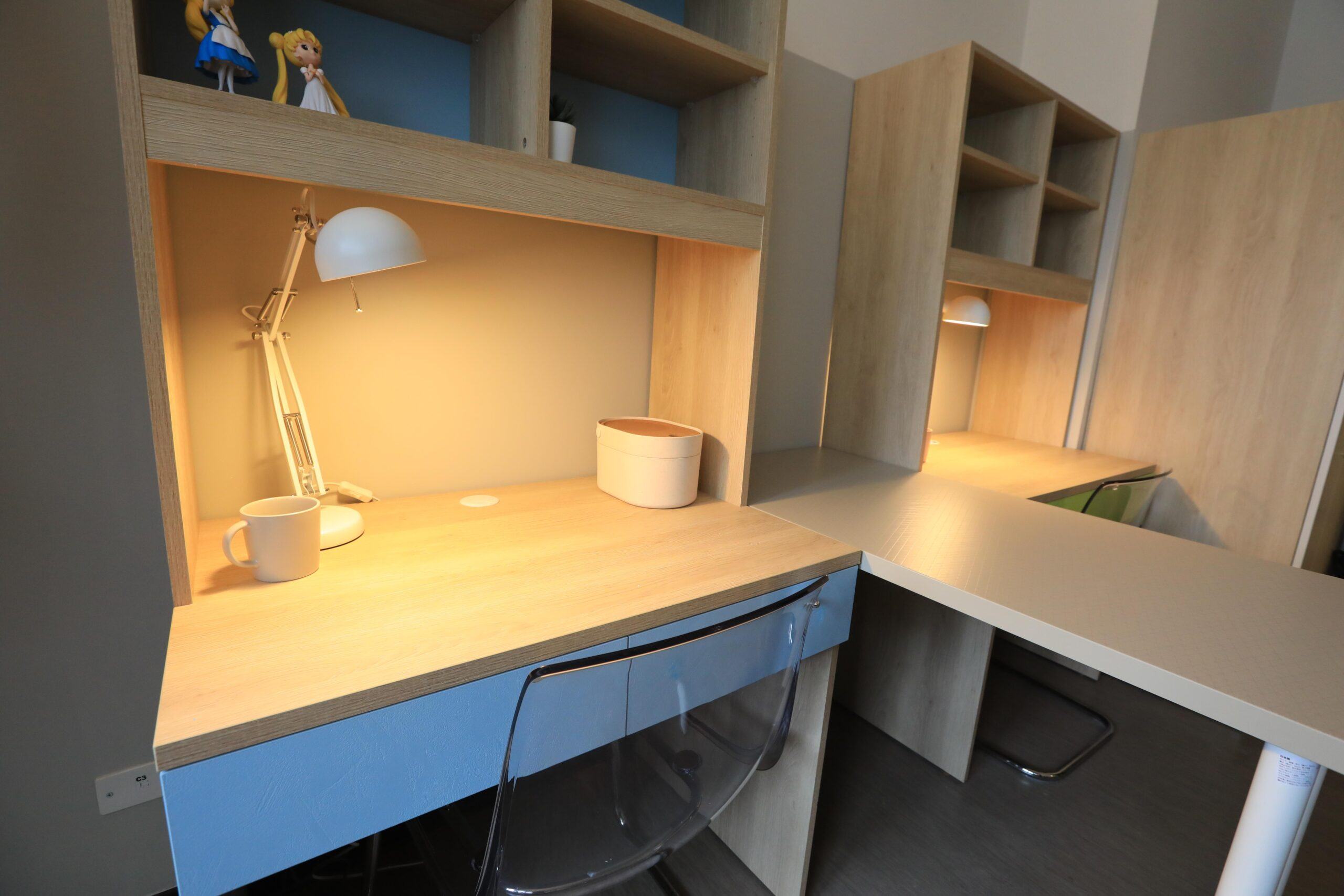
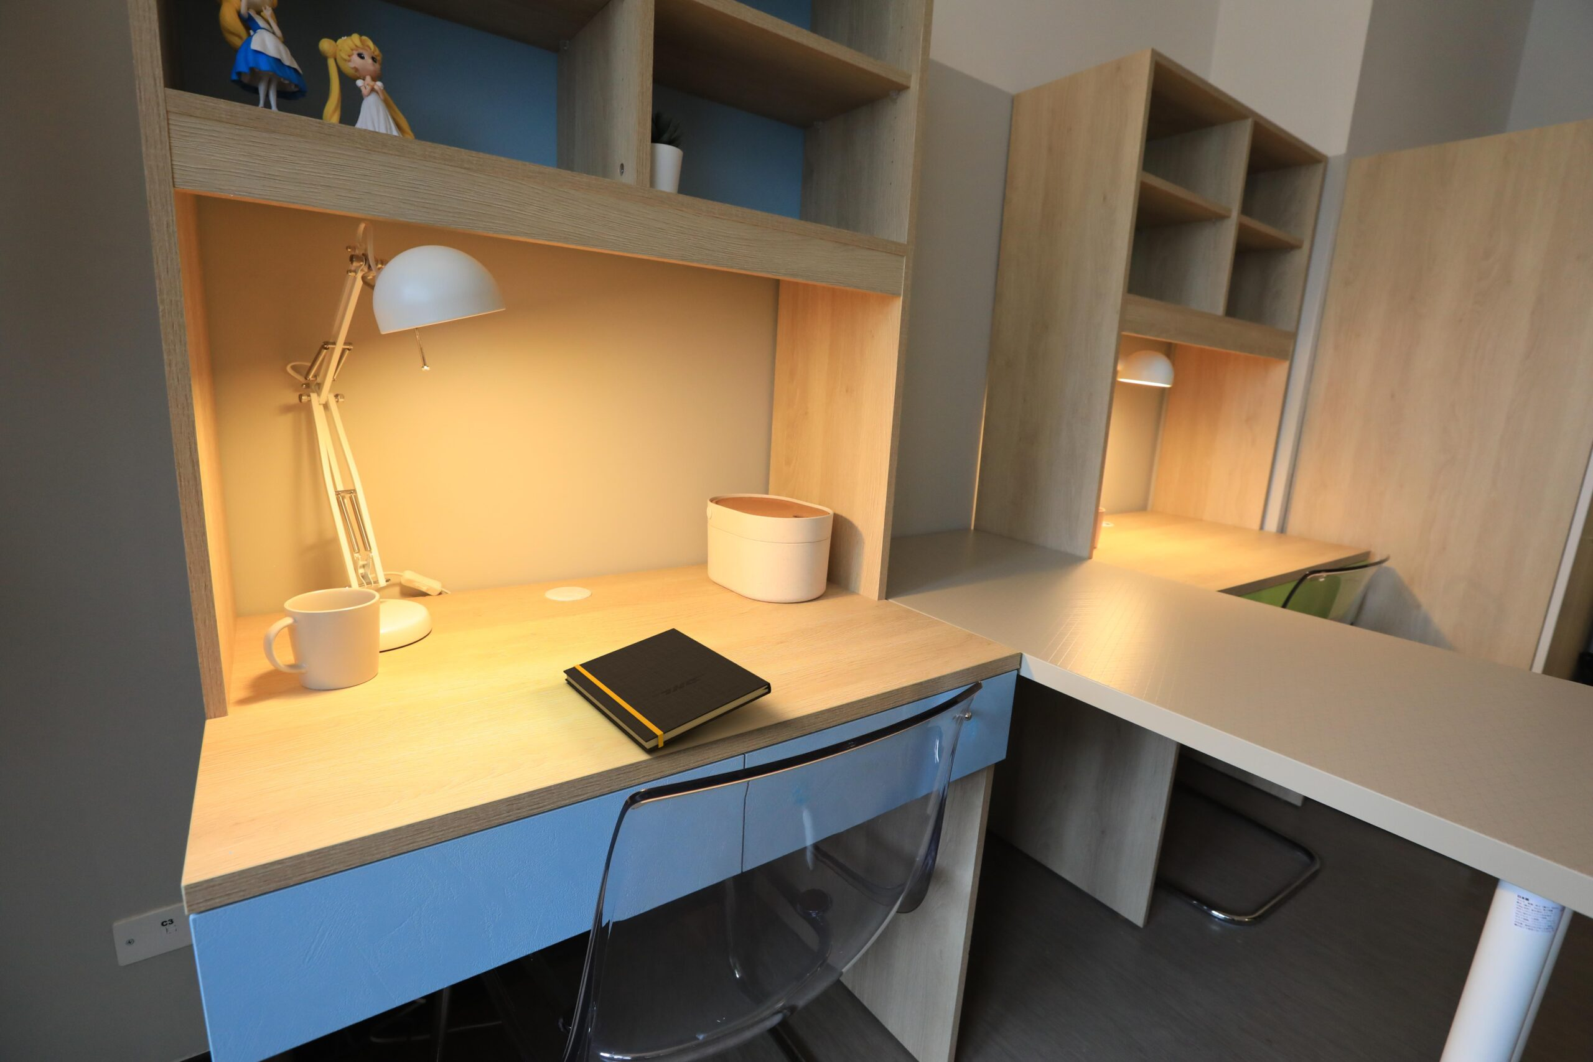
+ notepad [563,628,772,753]
